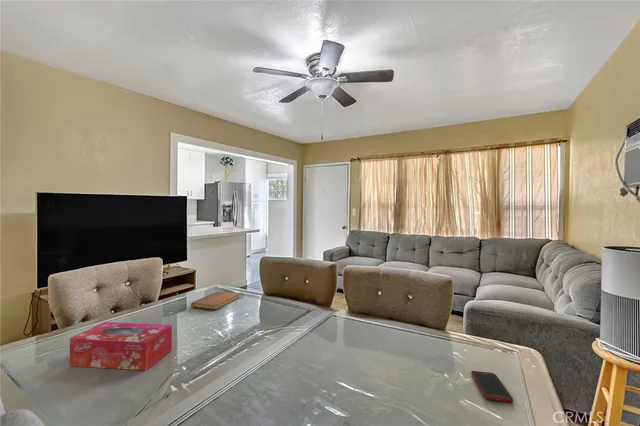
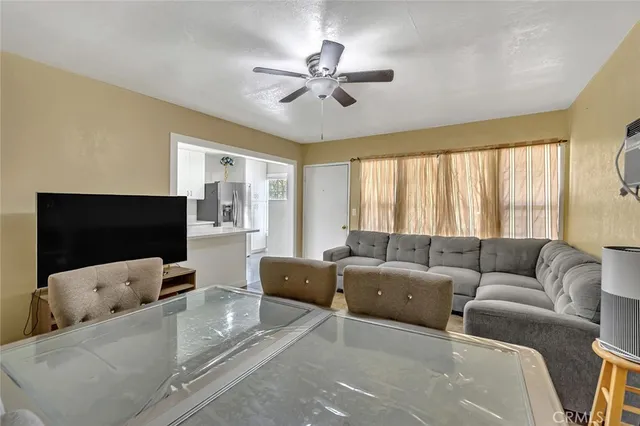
- cell phone [470,370,514,403]
- tissue box [69,321,173,371]
- notebook [190,290,240,311]
